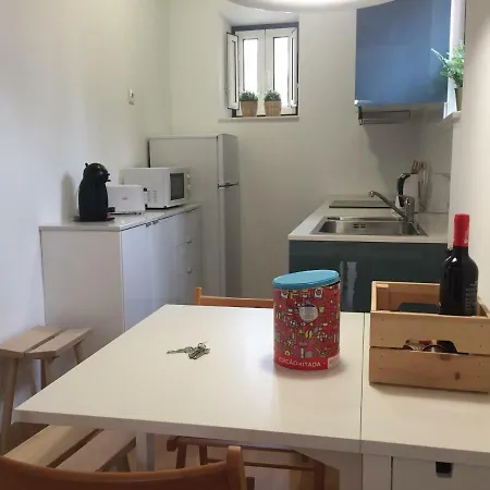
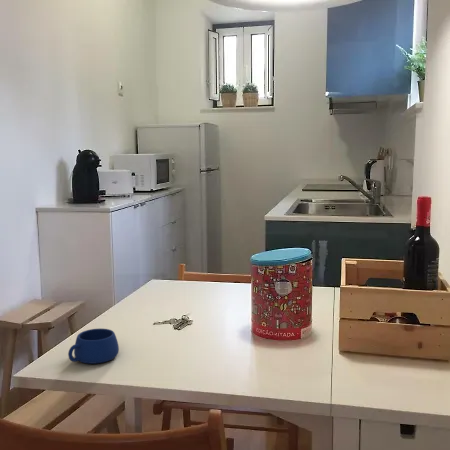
+ mug [67,328,120,365]
